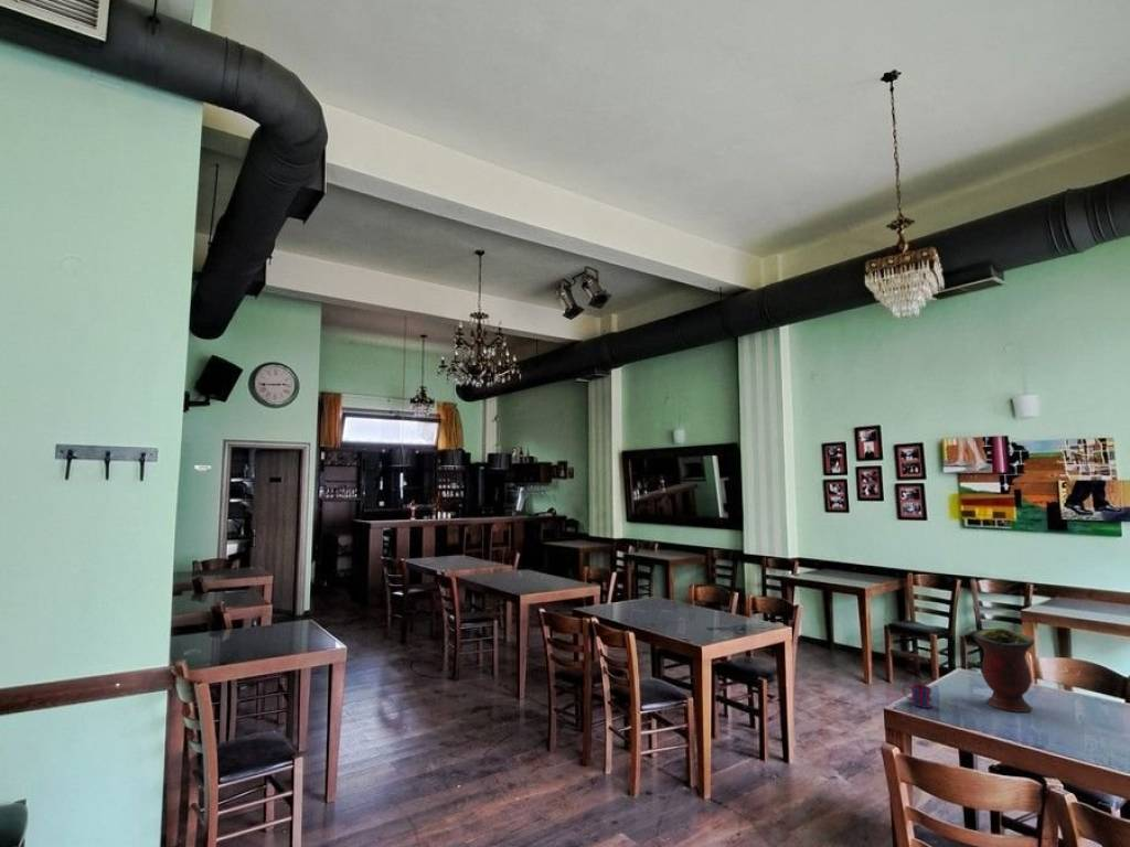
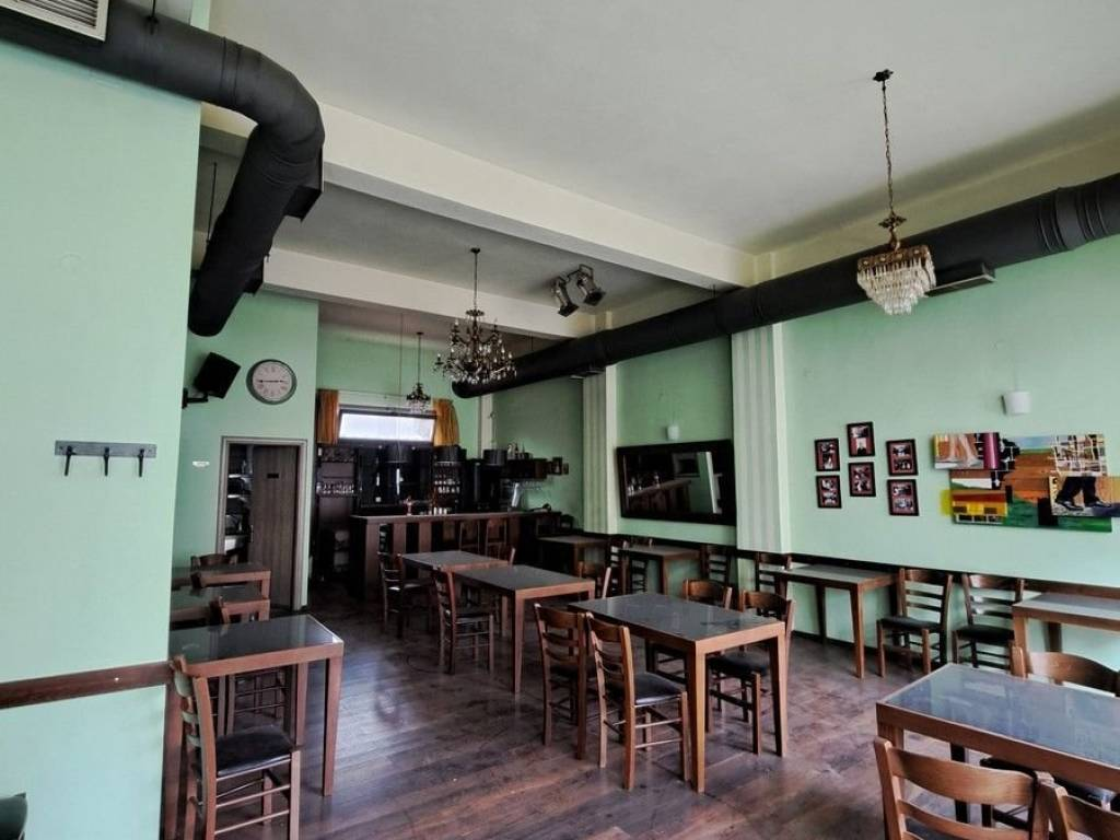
- mug [902,683,934,709]
- vase [972,626,1035,714]
